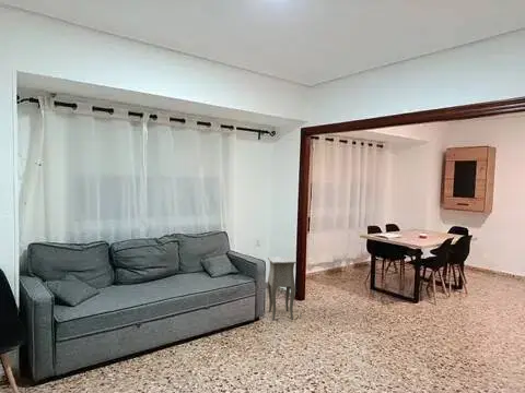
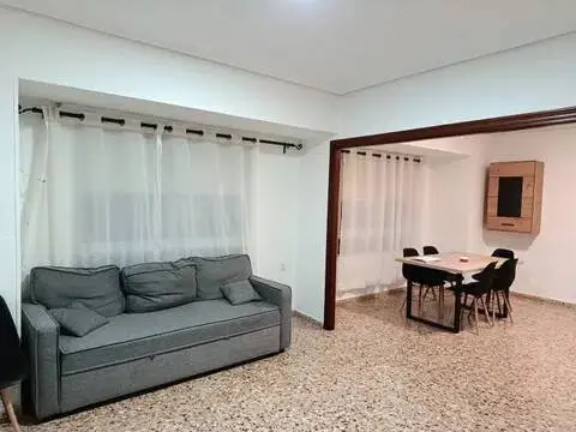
- side table [267,255,302,321]
